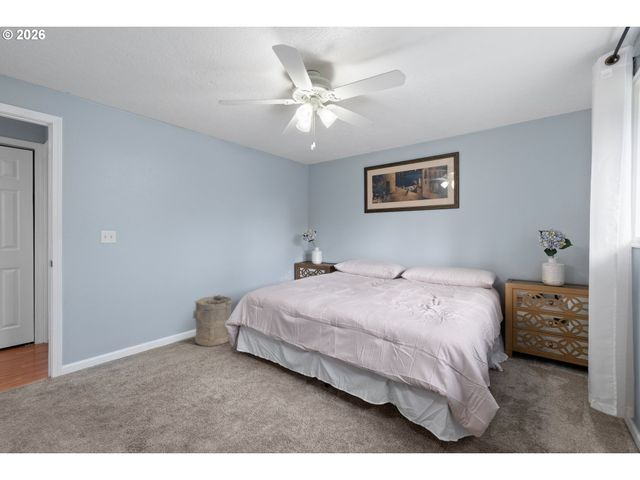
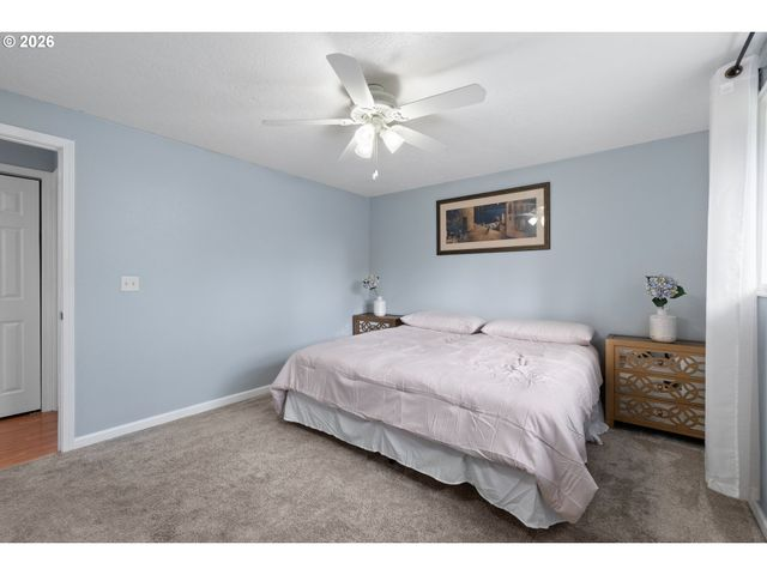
- laundry hamper [192,294,233,347]
